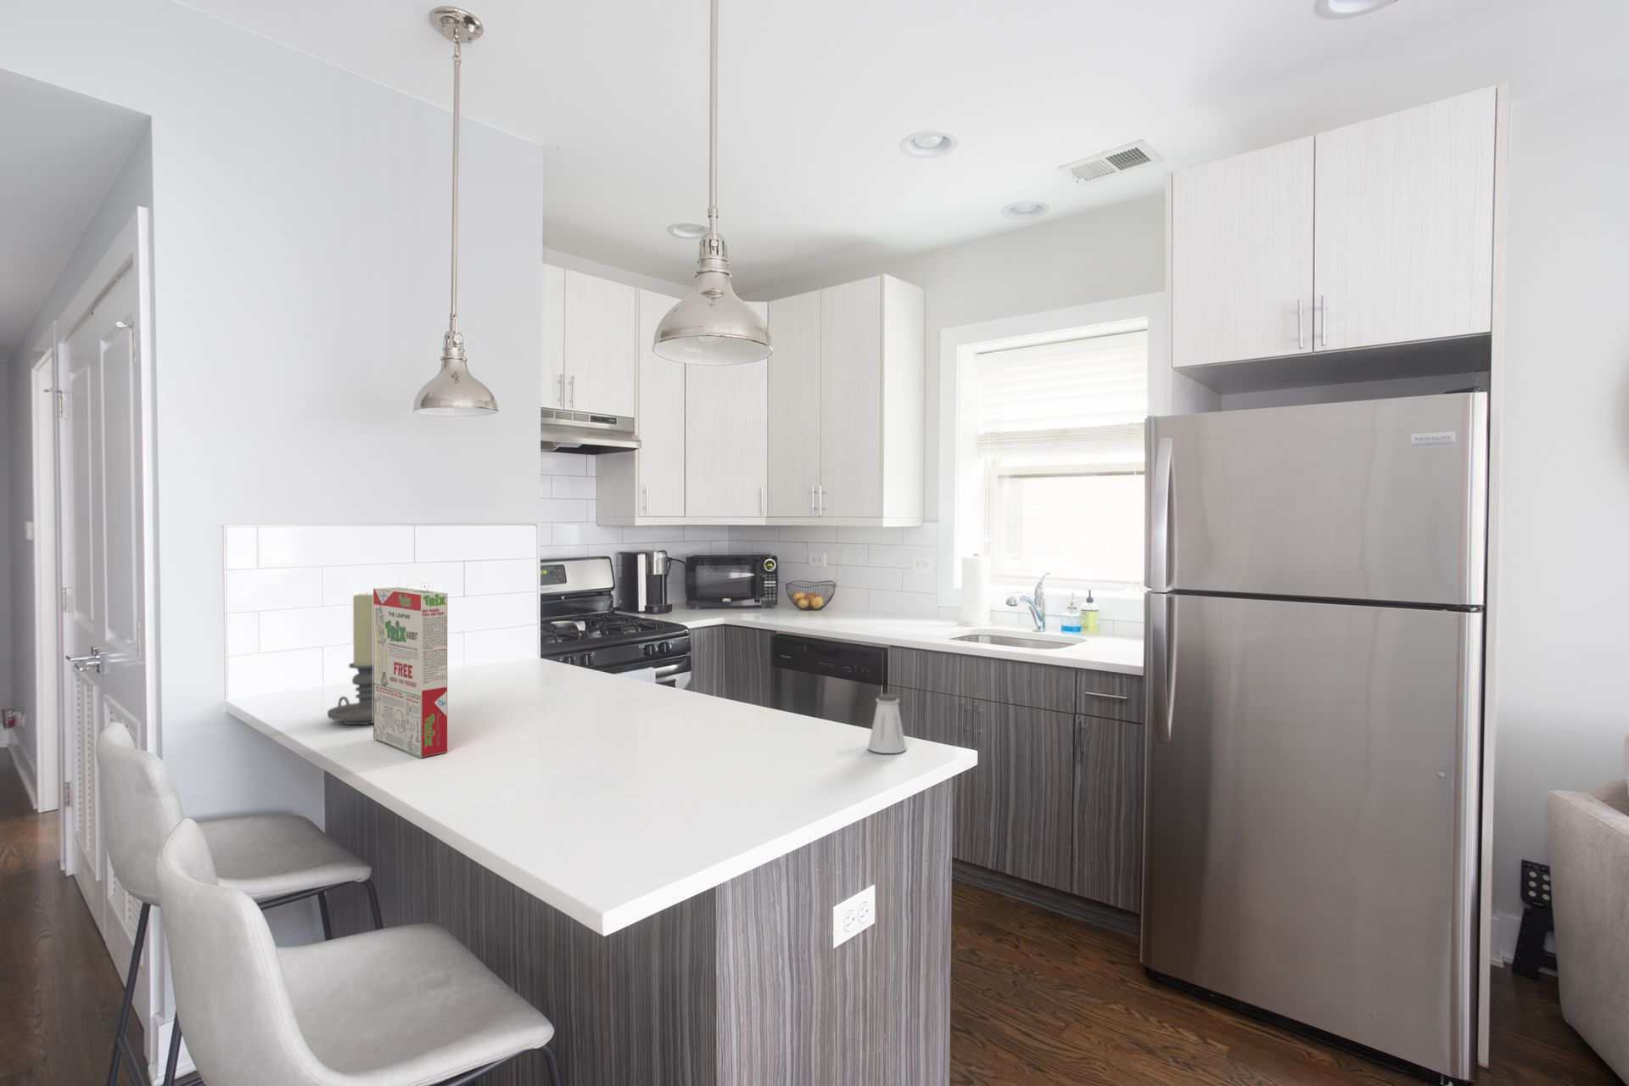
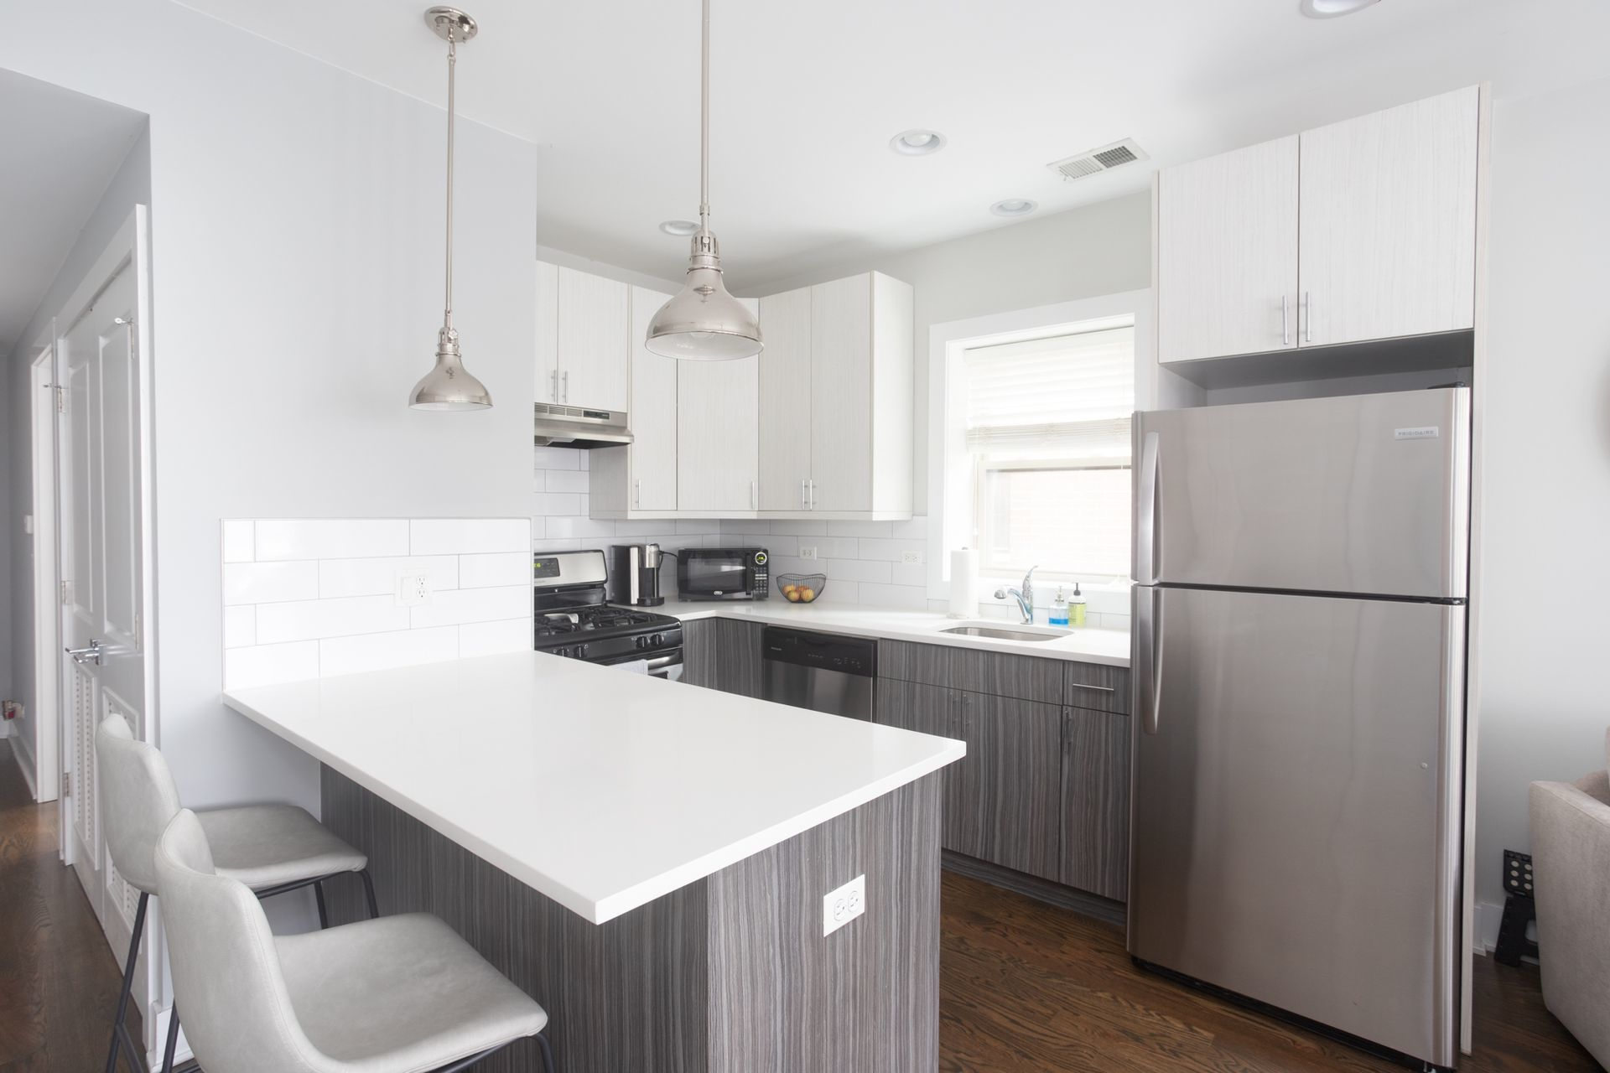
- cereal box [372,587,448,759]
- saltshaker [867,693,907,754]
- candle holder [326,591,373,725]
